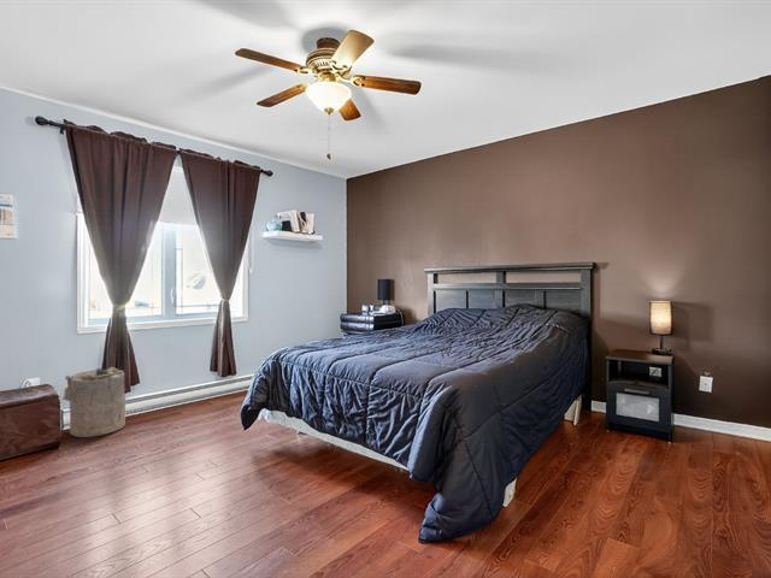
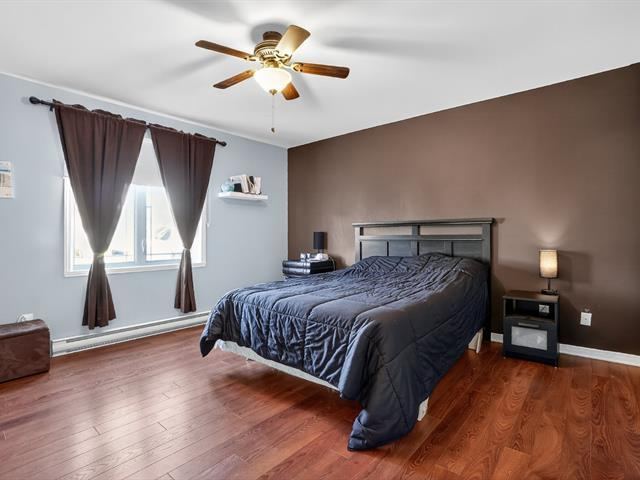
- laundry hamper [61,366,126,438]
